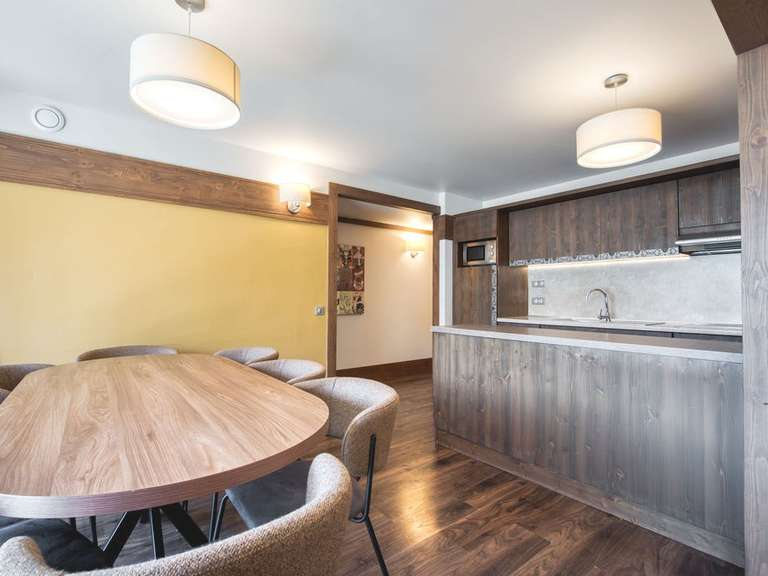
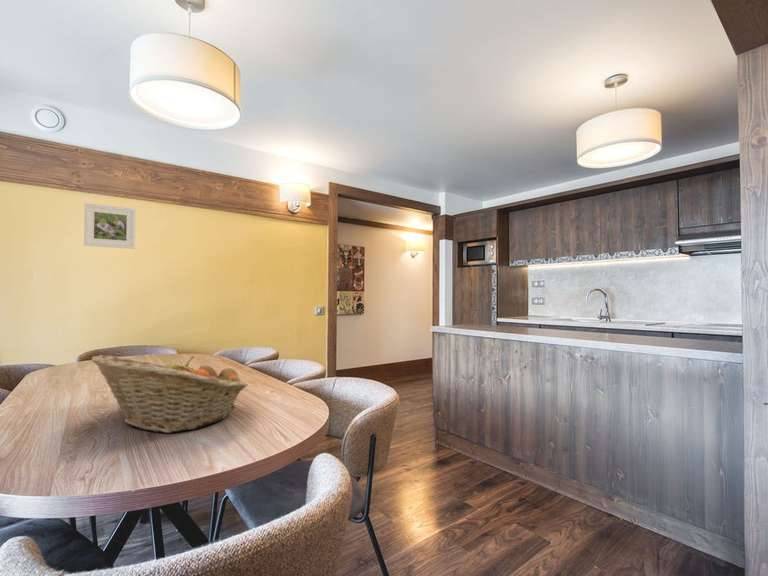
+ fruit basket [90,354,248,434]
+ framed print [83,202,137,250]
